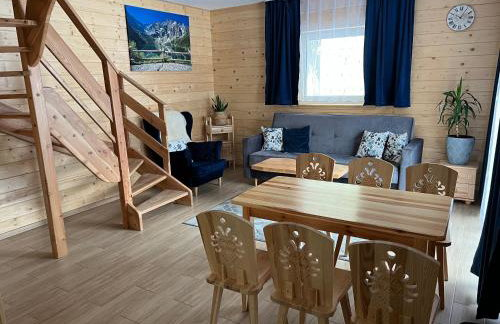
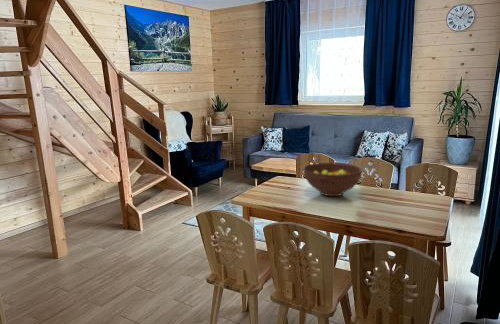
+ fruit bowl [302,162,363,197]
